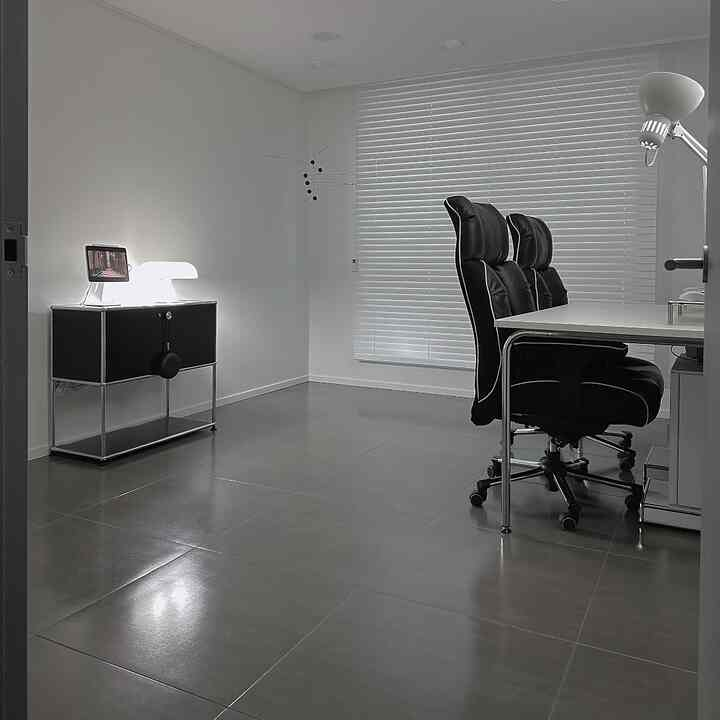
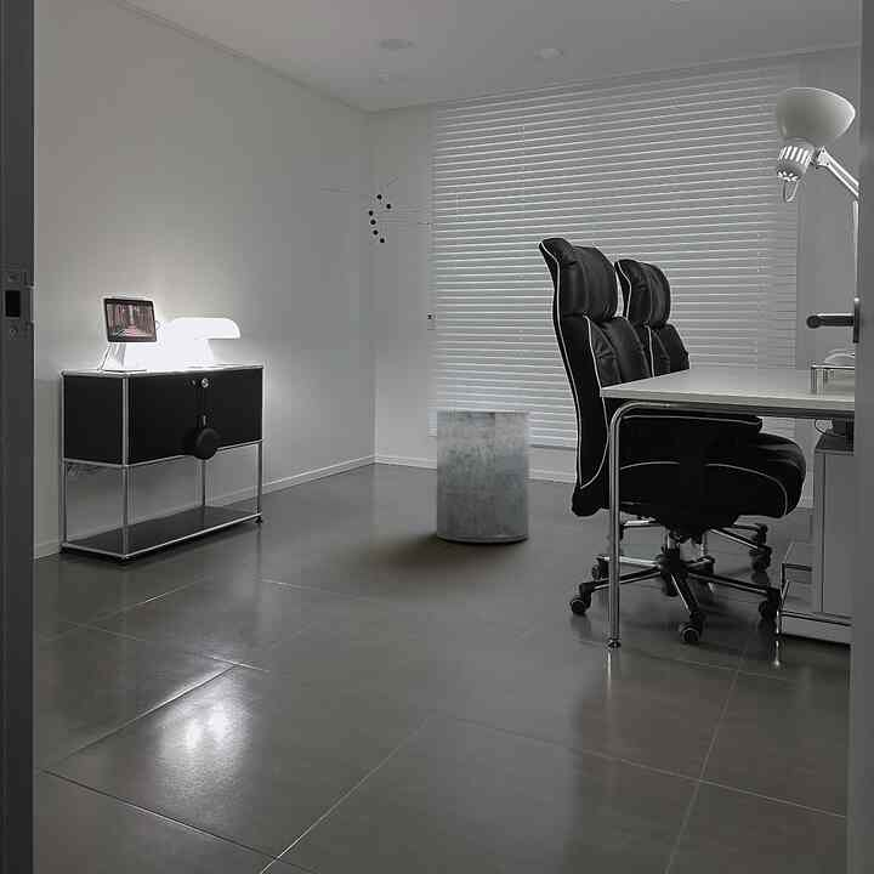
+ trash can [436,410,532,544]
